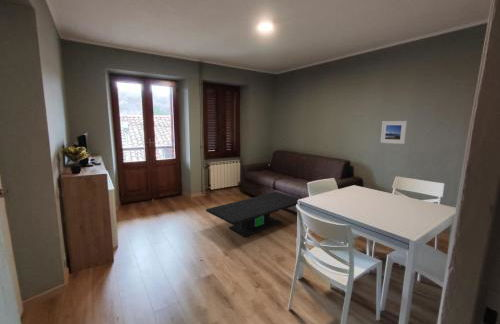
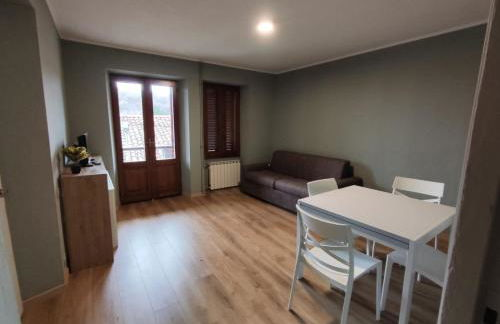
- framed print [380,120,408,145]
- coffee table [205,191,300,238]
